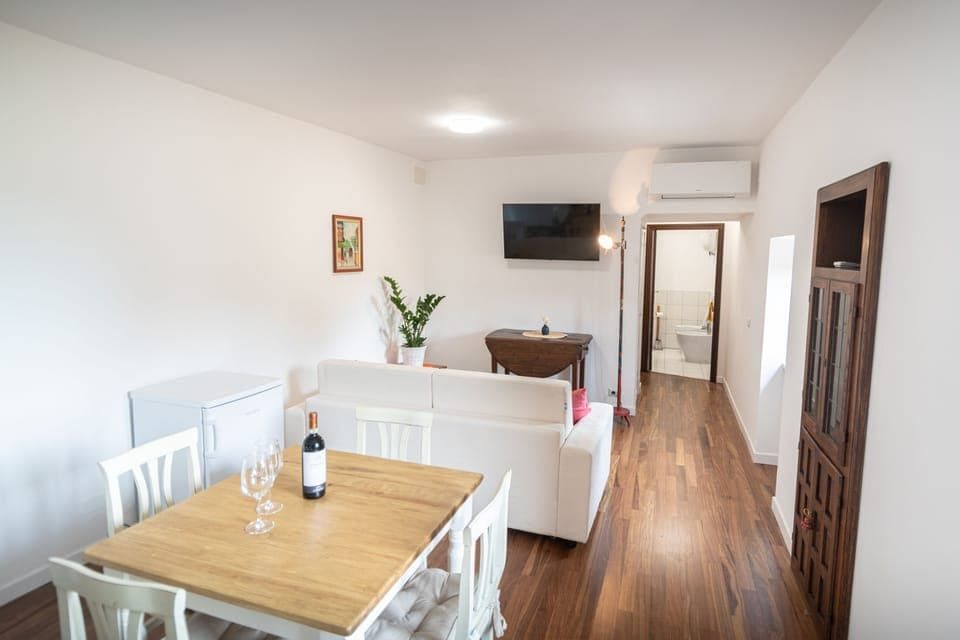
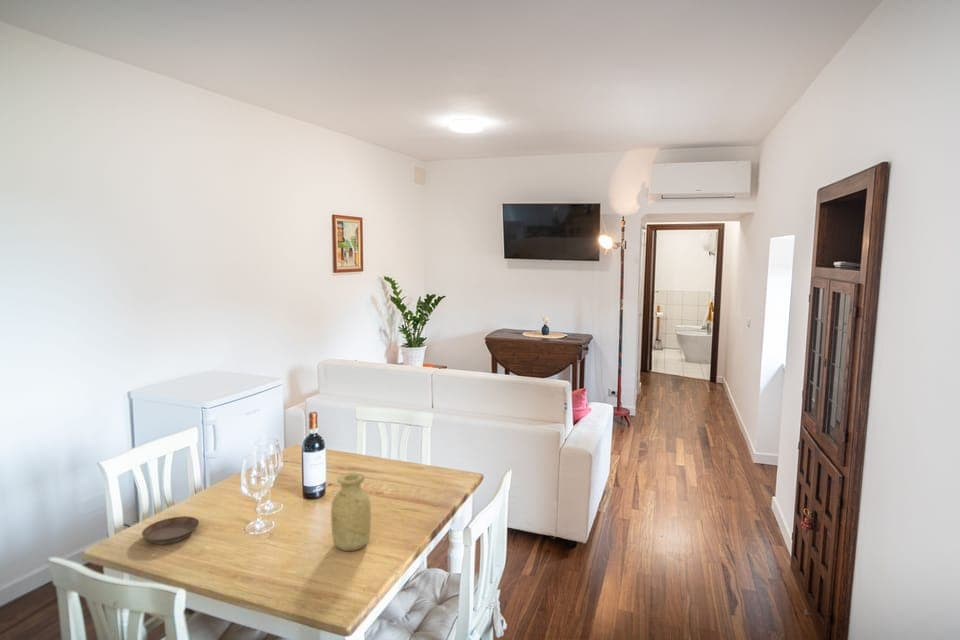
+ saucer [141,515,200,545]
+ vase [330,472,372,552]
